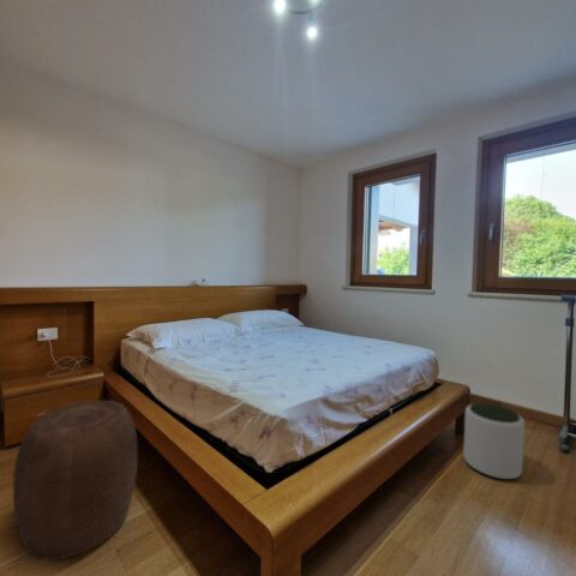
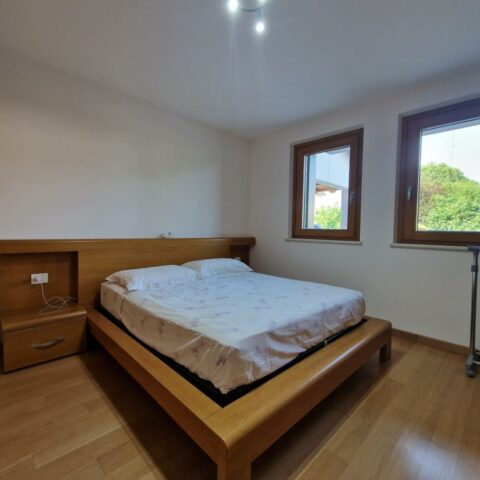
- stool [12,400,138,562]
- plant pot [462,402,526,480]
